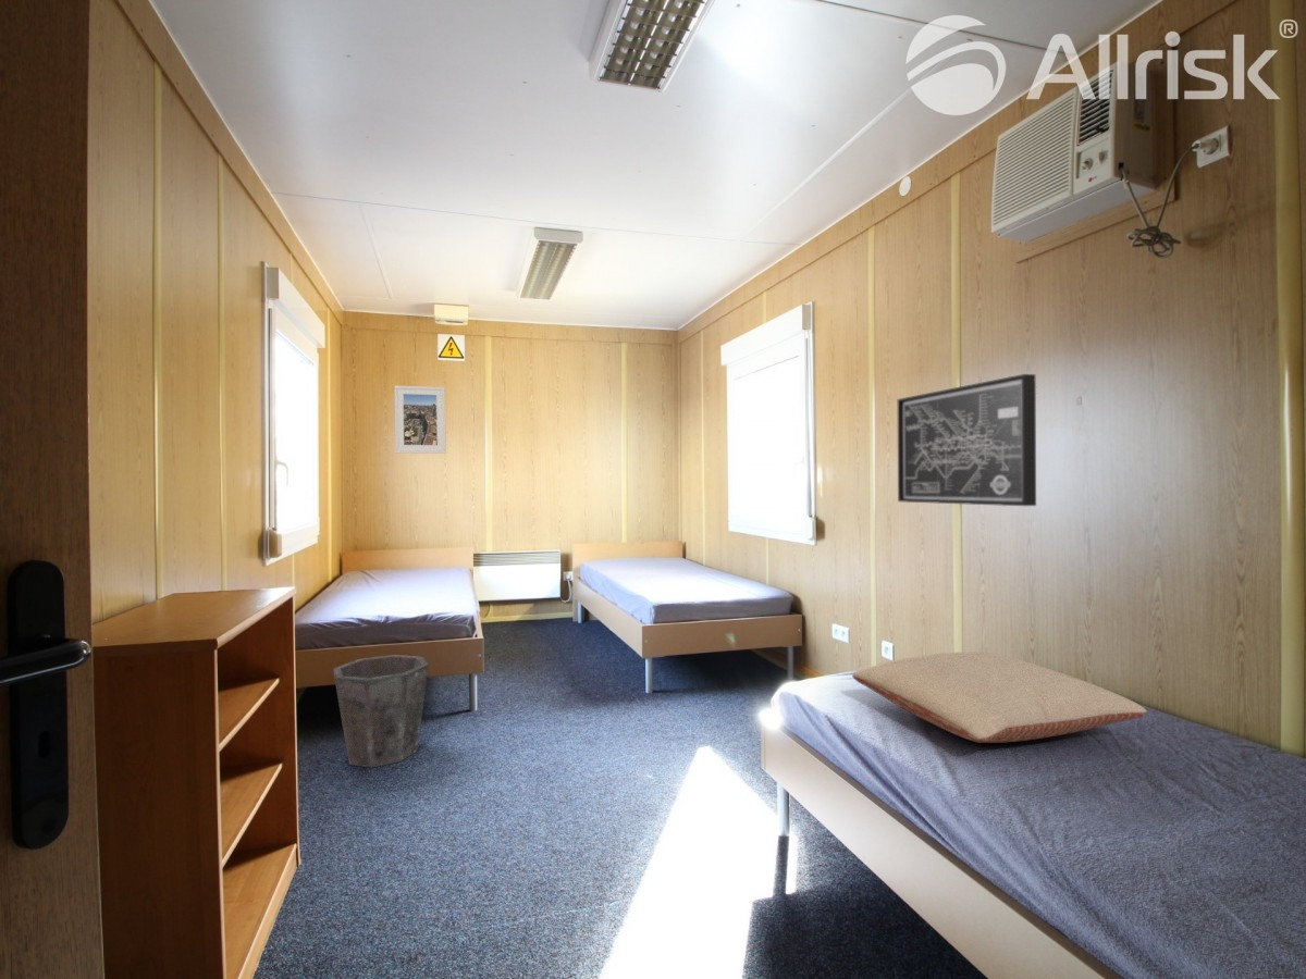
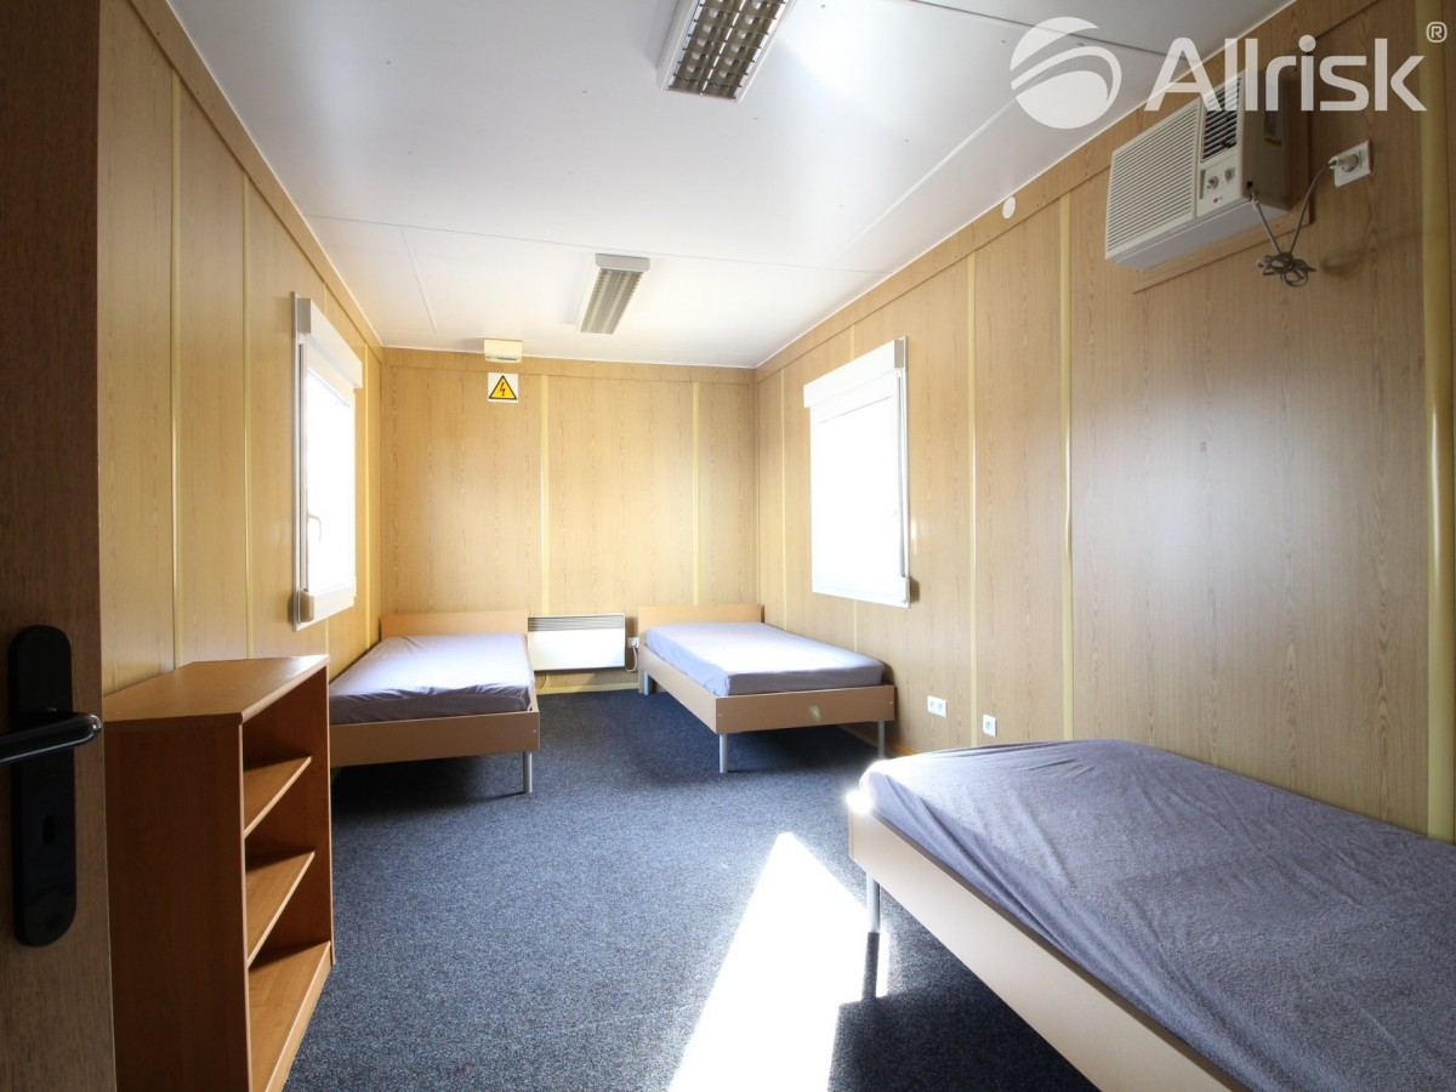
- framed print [393,384,447,455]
- wall art [897,373,1037,507]
- pillow [851,650,1148,744]
- waste bin [332,654,430,769]
